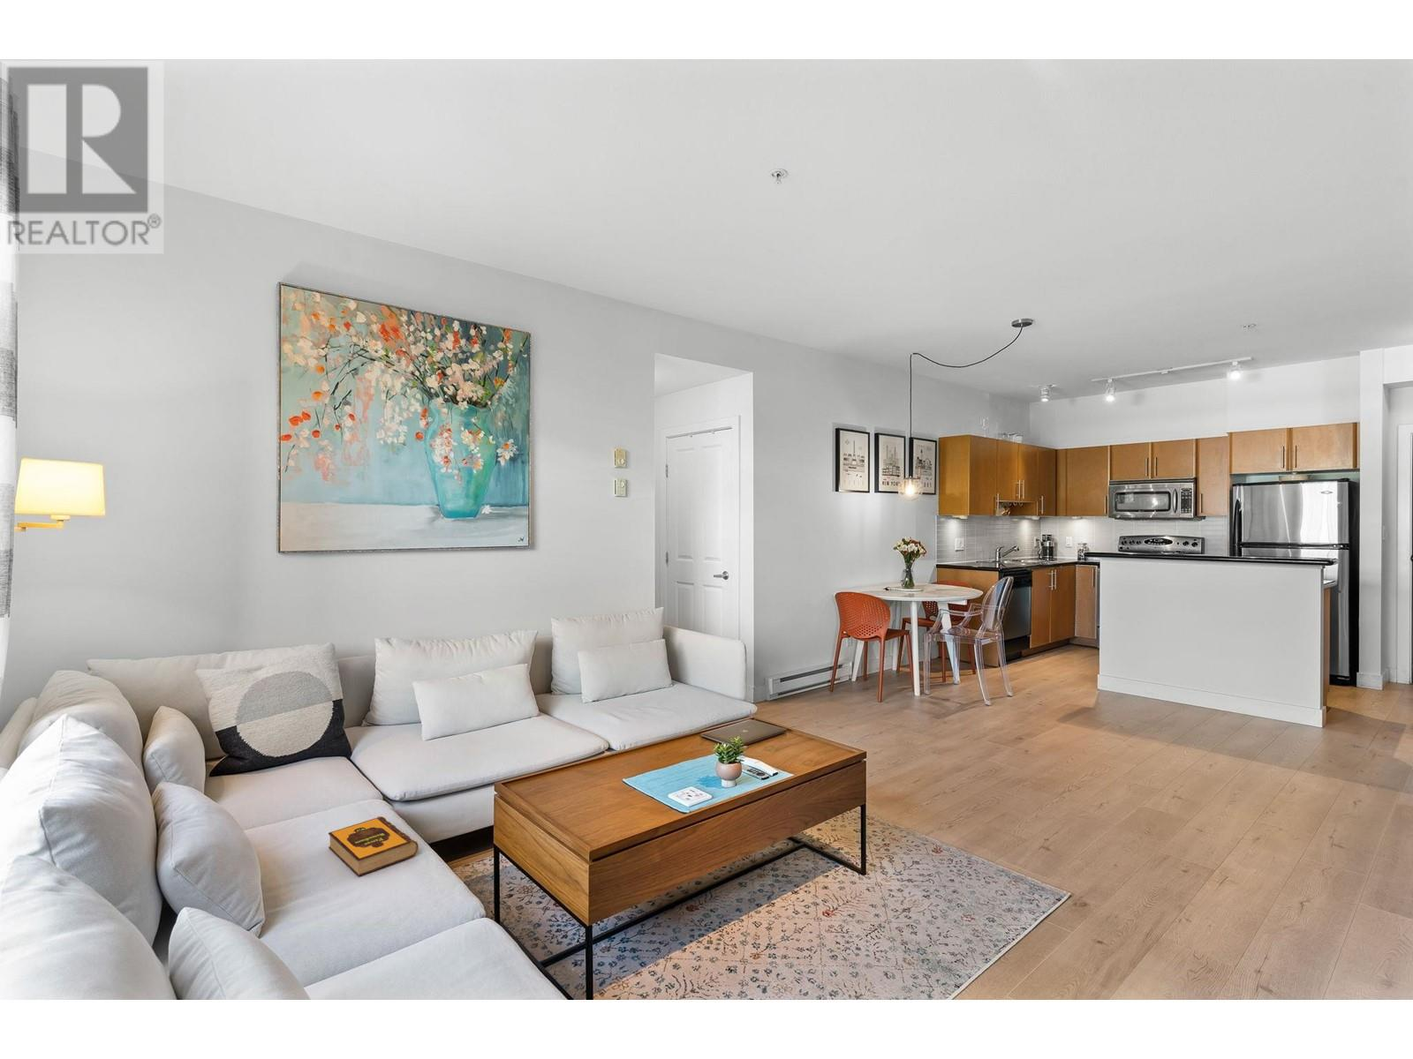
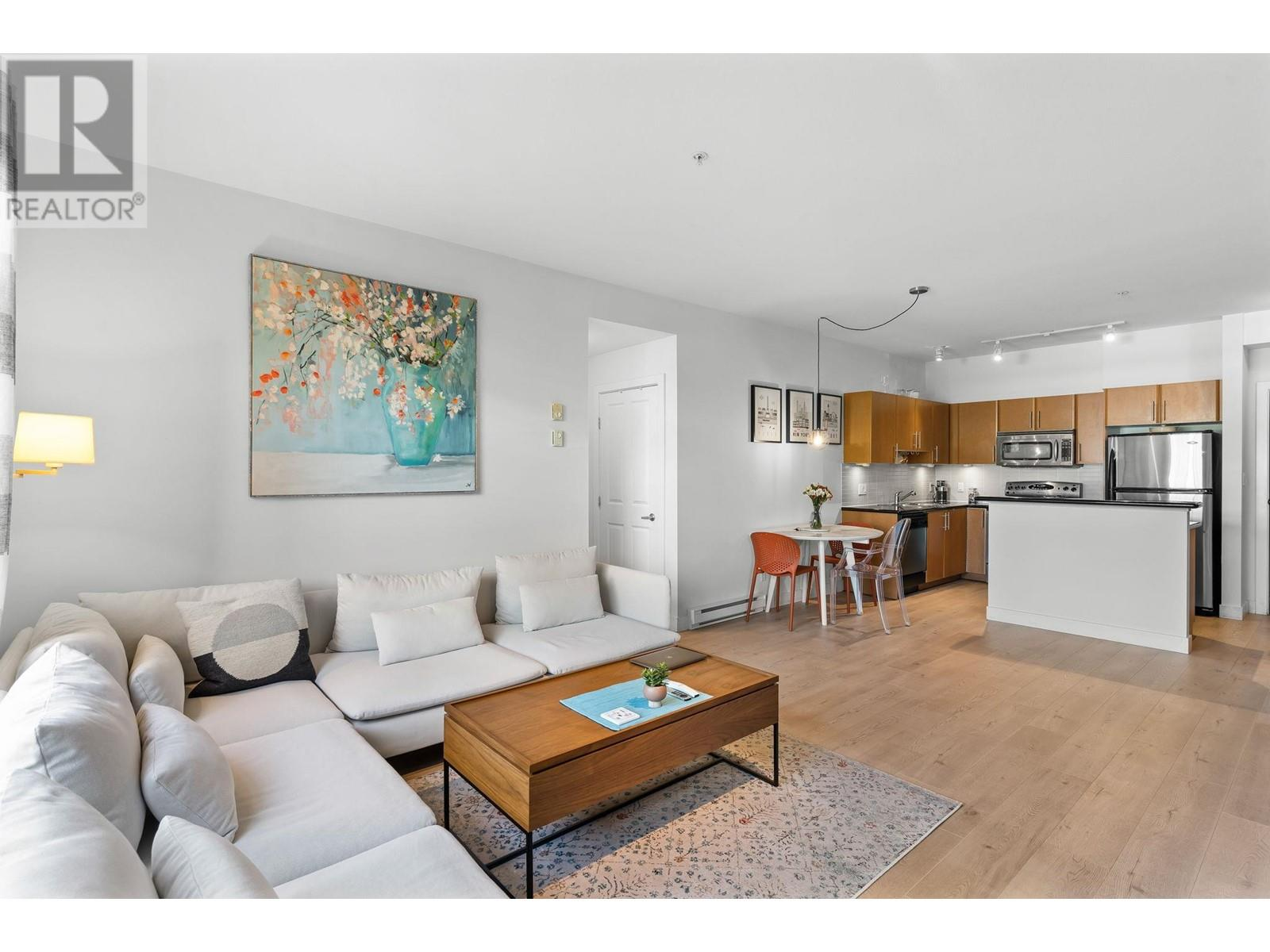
- hardback book [327,815,419,878]
